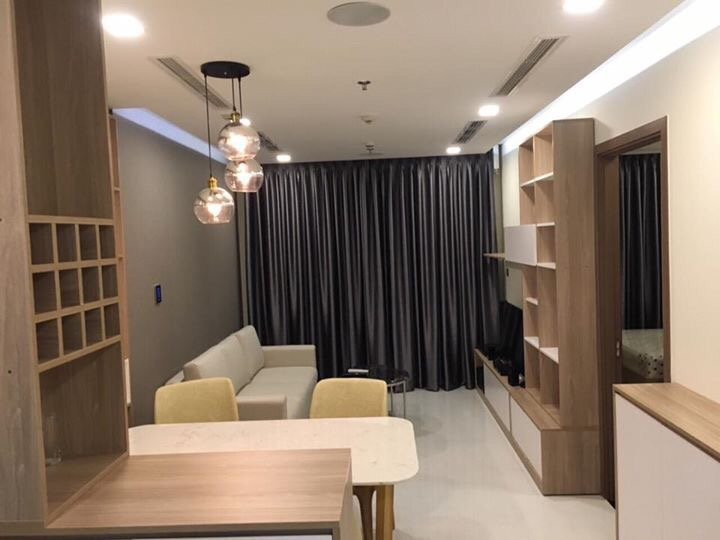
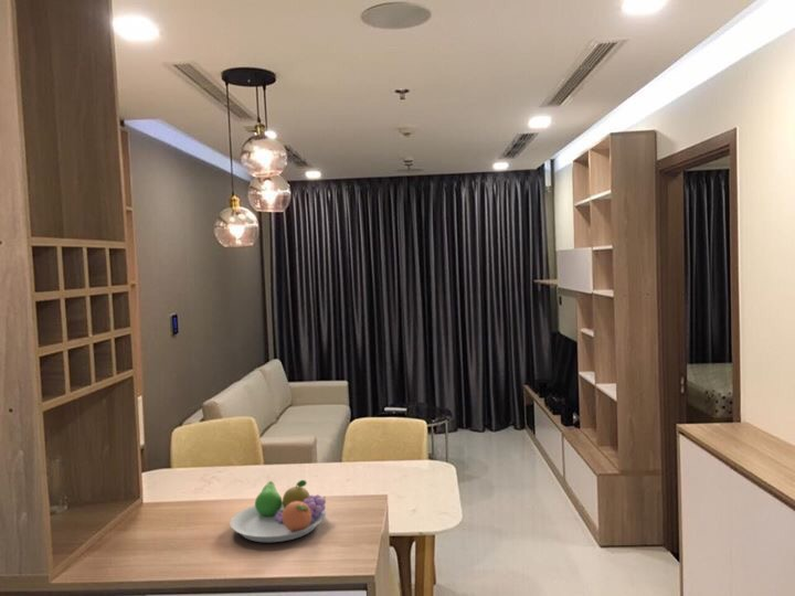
+ fruit bowl [229,479,327,543]
